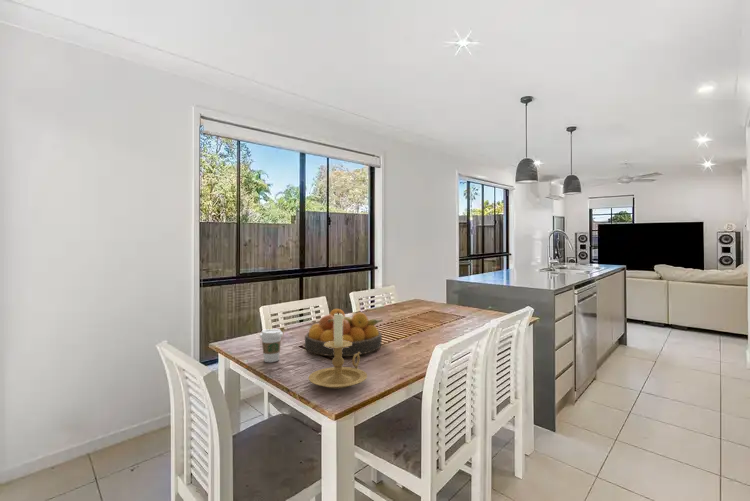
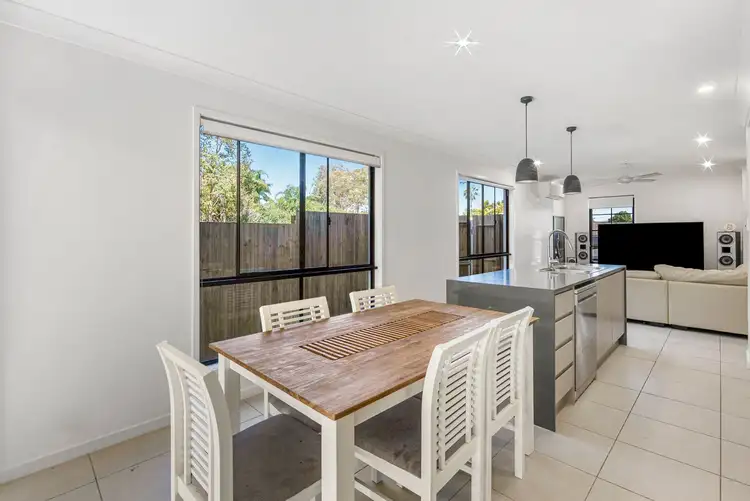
- coffee cup [259,328,284,363]
- fruit bowl [304,308,384,357]
- candle holder [308,311,368,390]
